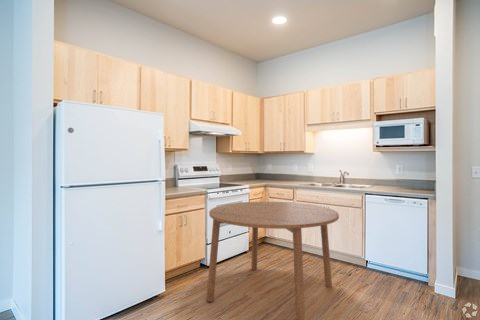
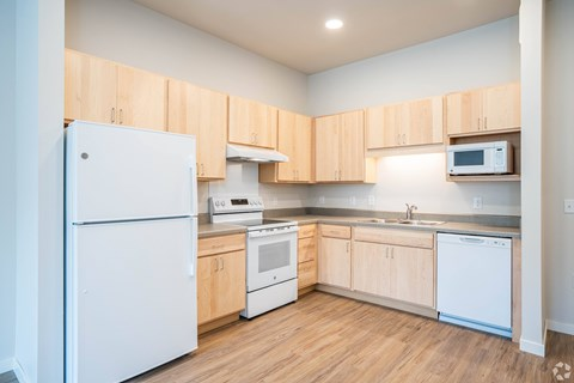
- dining table [205,201,340,320]
